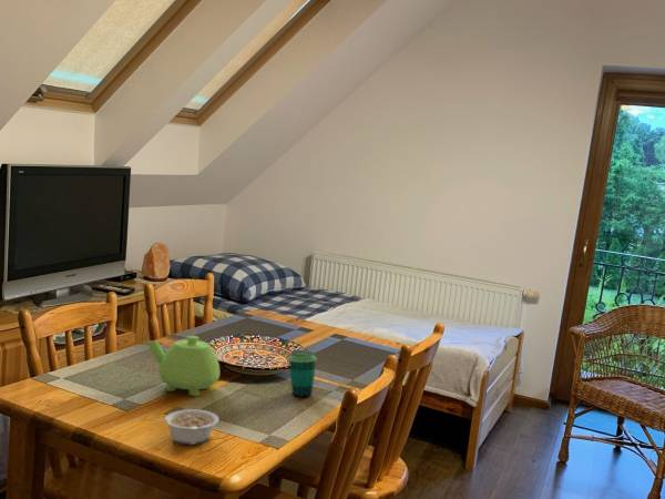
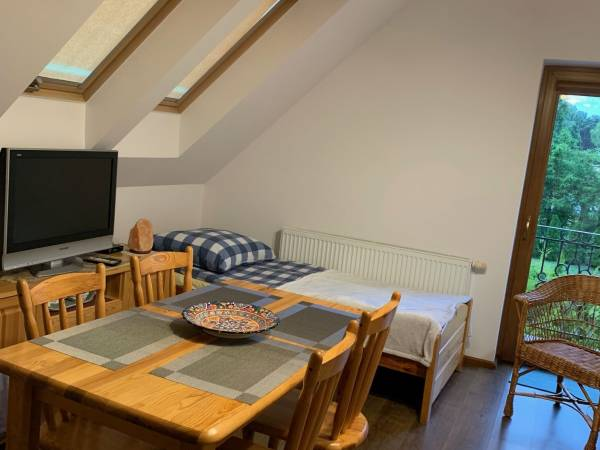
- teapot [147,335,221,397]
- cup [287,349,317,398]
- legume [153,408,219,446]
